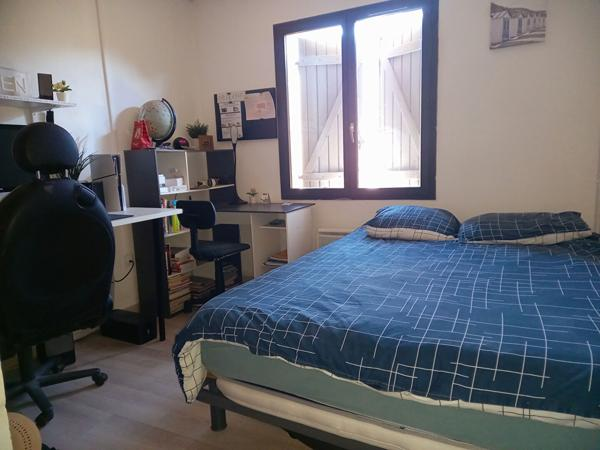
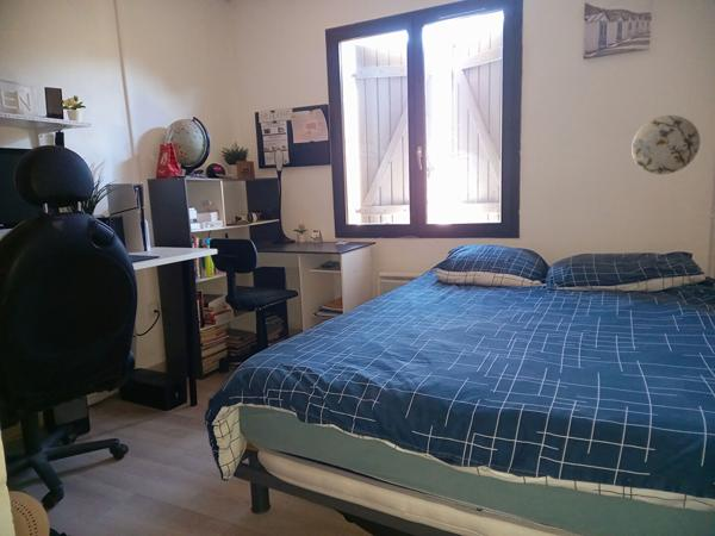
+ decorative plate [630,114,701,175]
